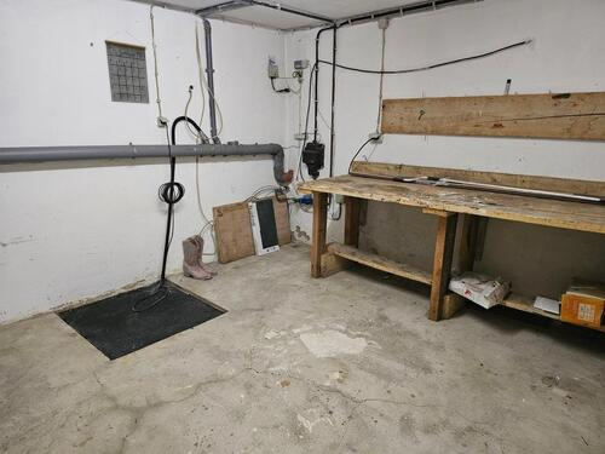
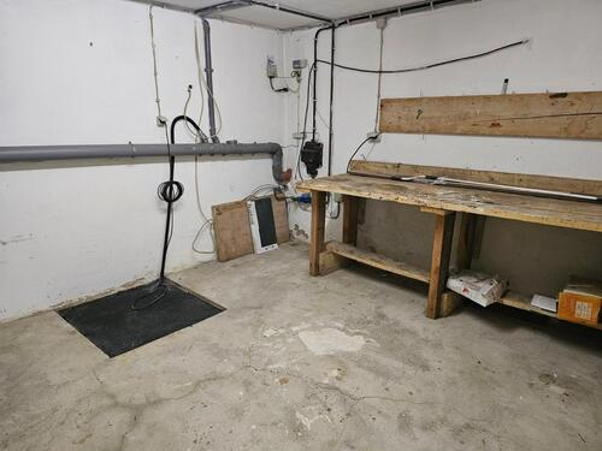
- boots [180,234,219,281]
- calendar [104,31,151,105]
